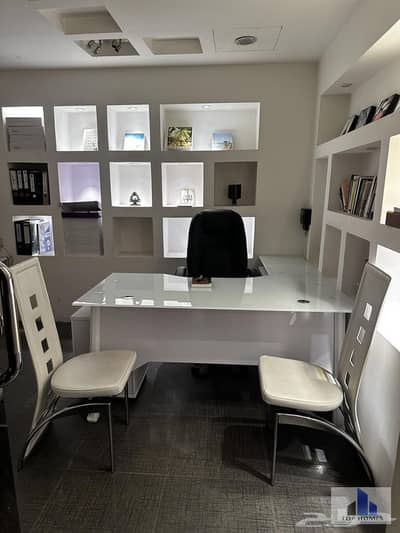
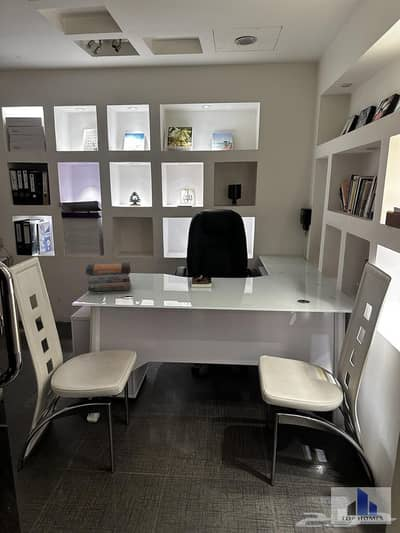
+ book stack [85,262,132,292]
